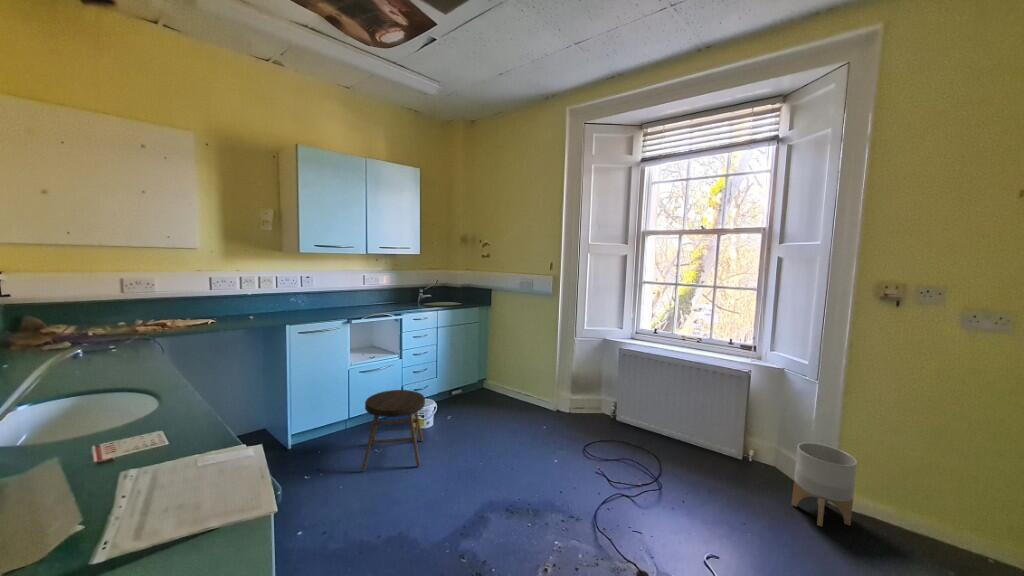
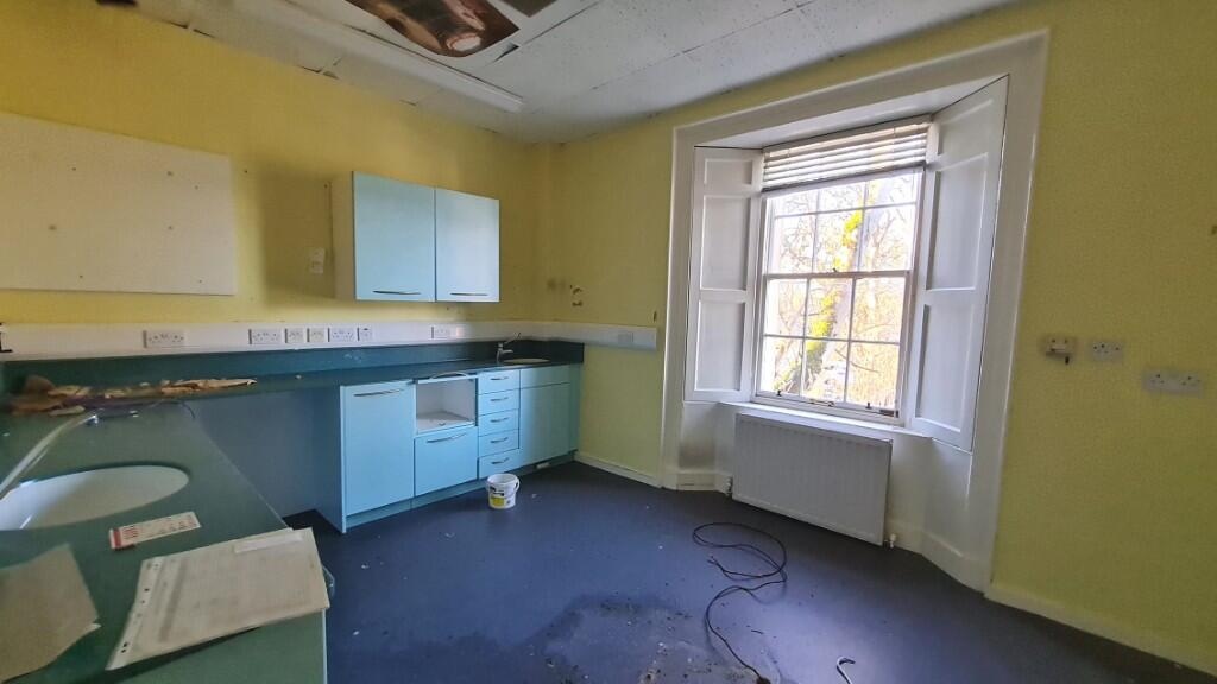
- stool [361,389,426,472]
- planter [791,441,858,528]
